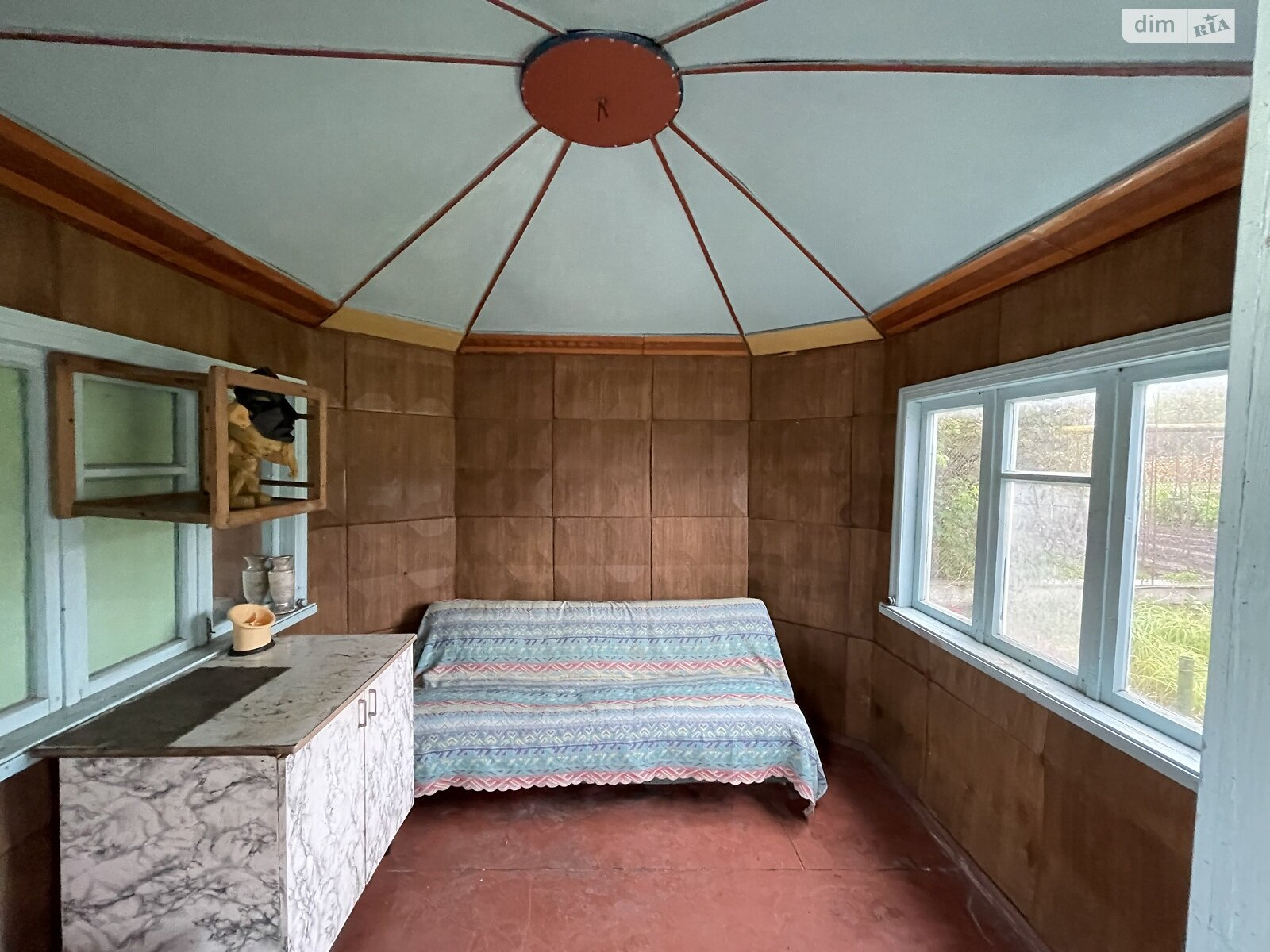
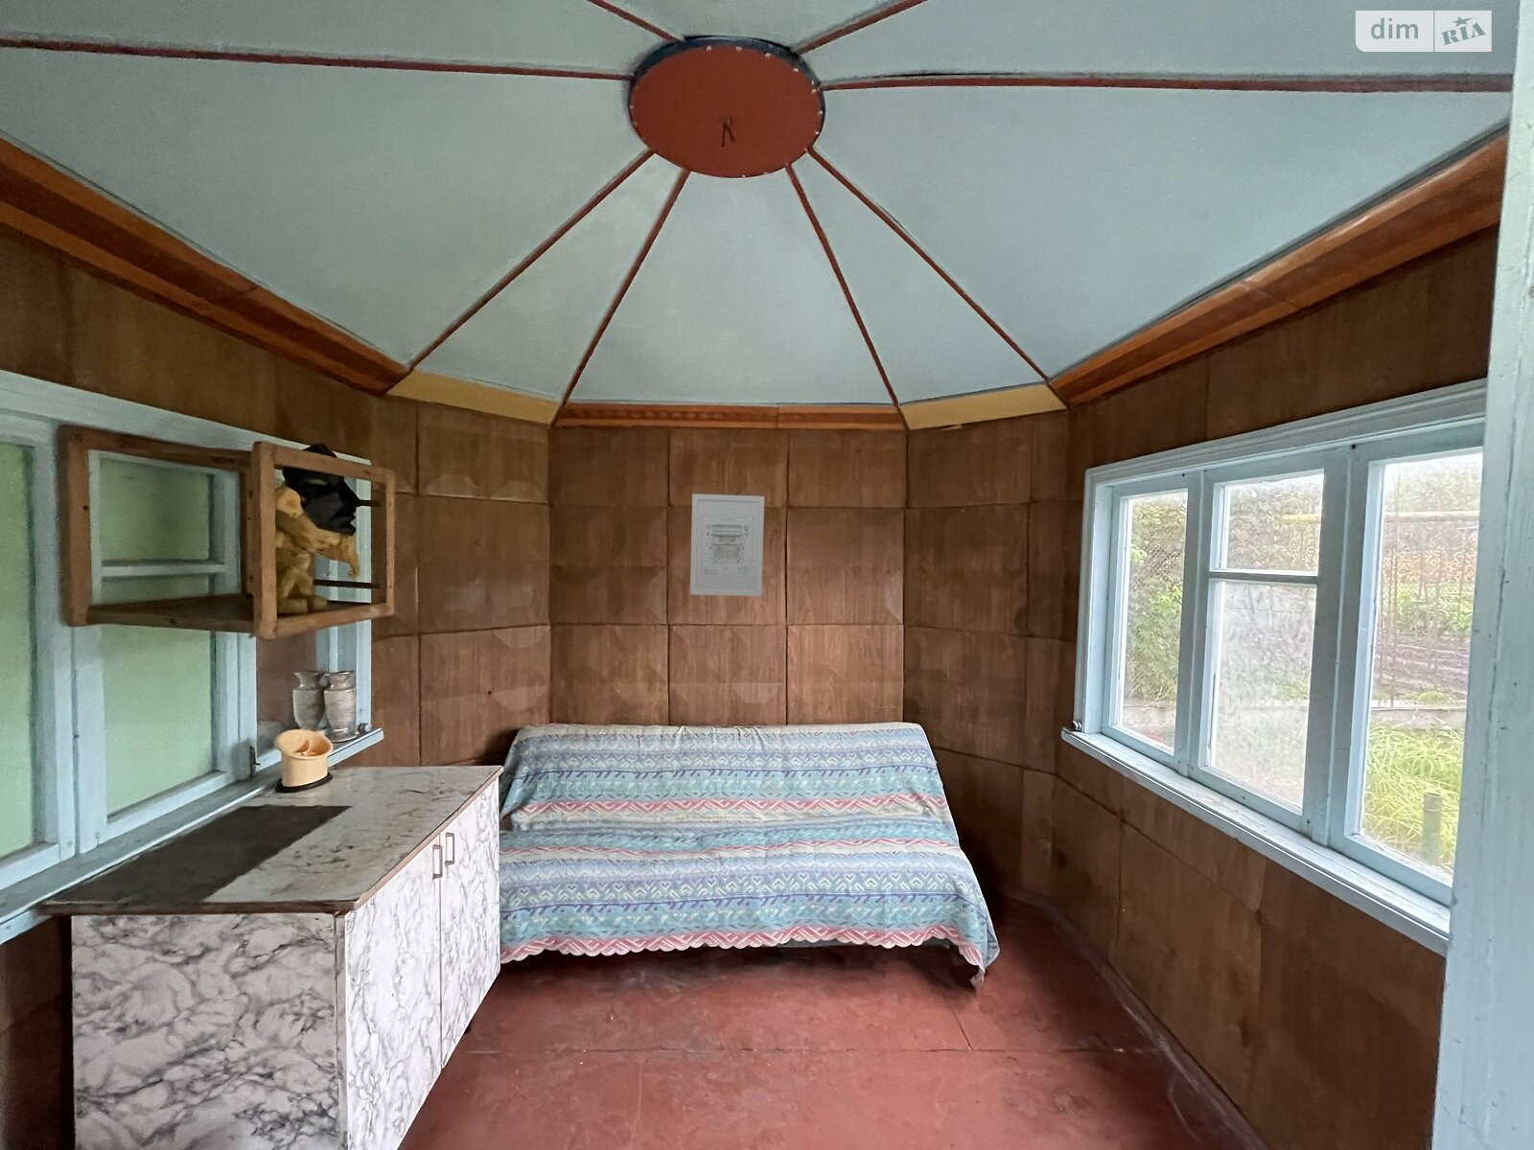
+ wall art [690,493,765,597]
